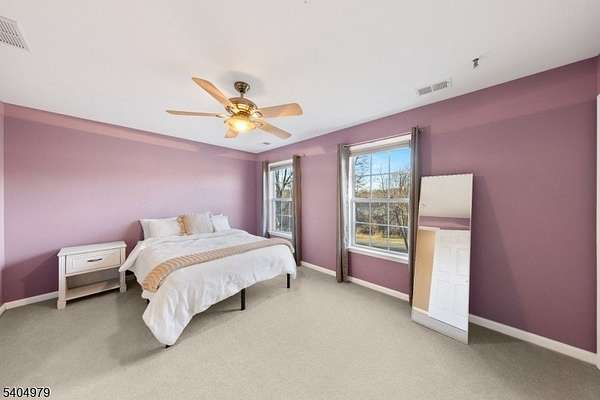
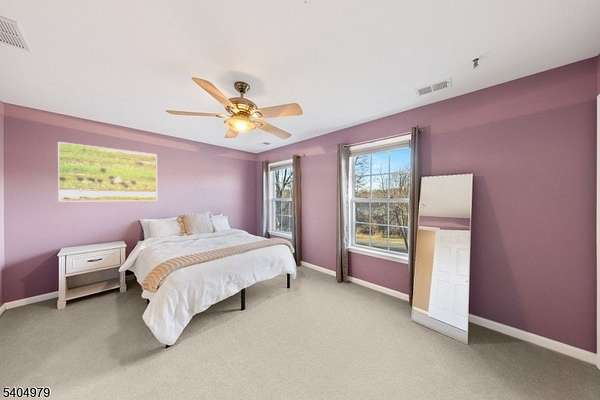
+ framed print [57,141,158,203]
